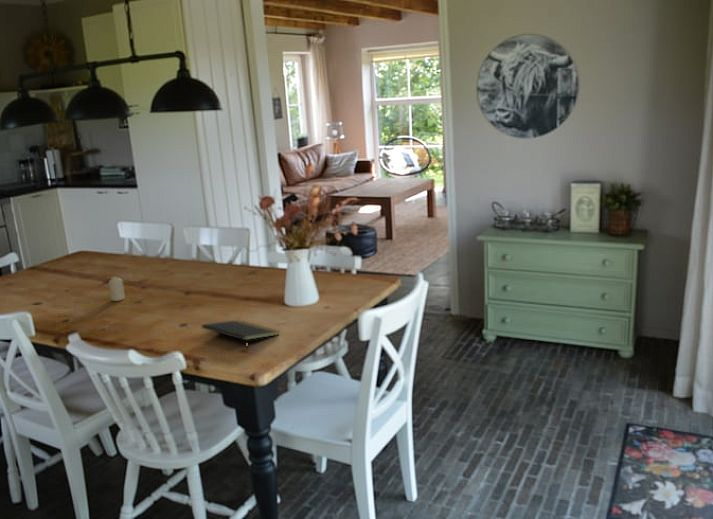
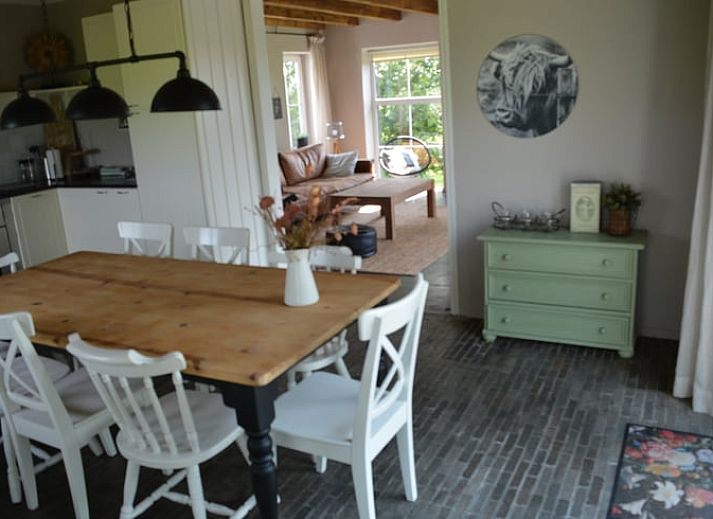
- candle [108,276,126,302]
- notepad [201,319,281,350]
